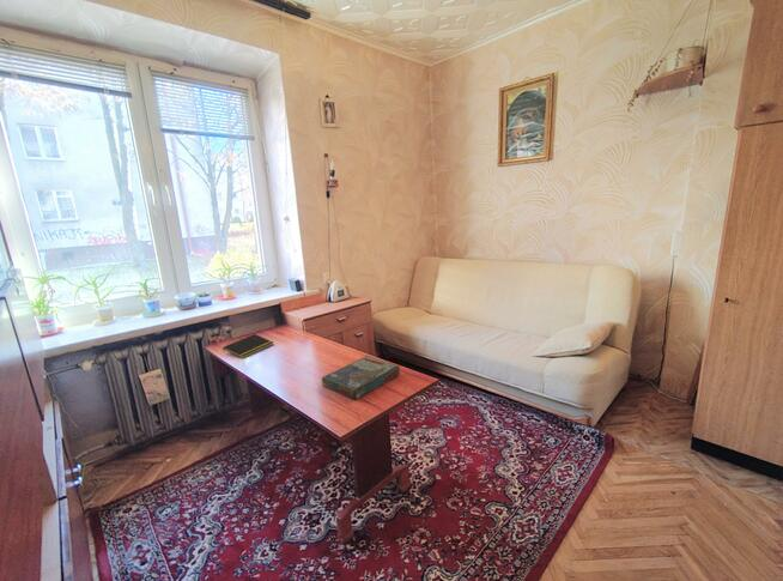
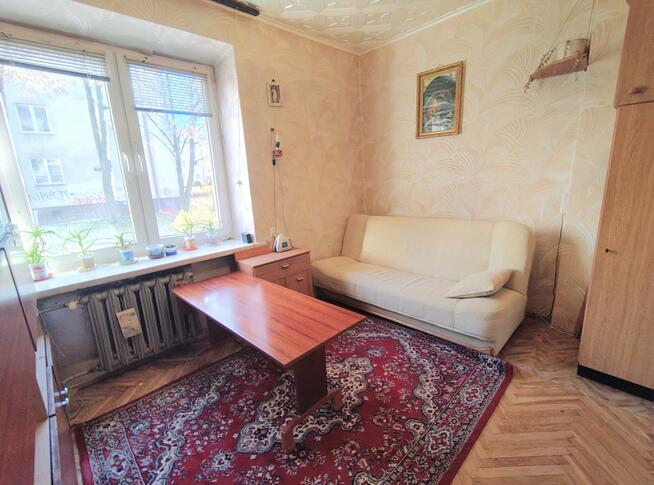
- board game [321,355,401,401]
- notepad [221,333,274,359]
